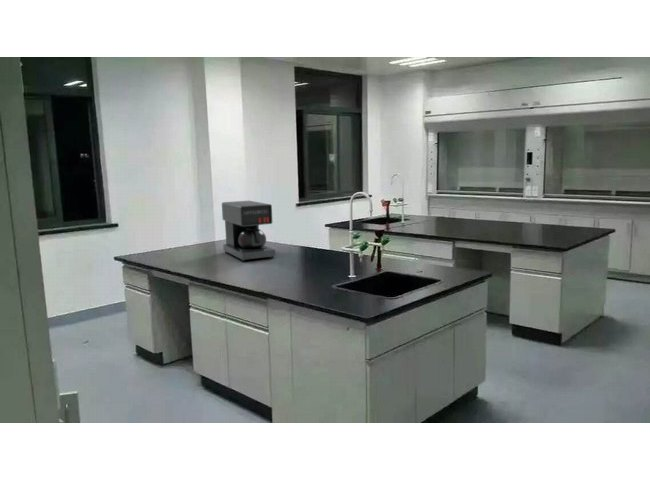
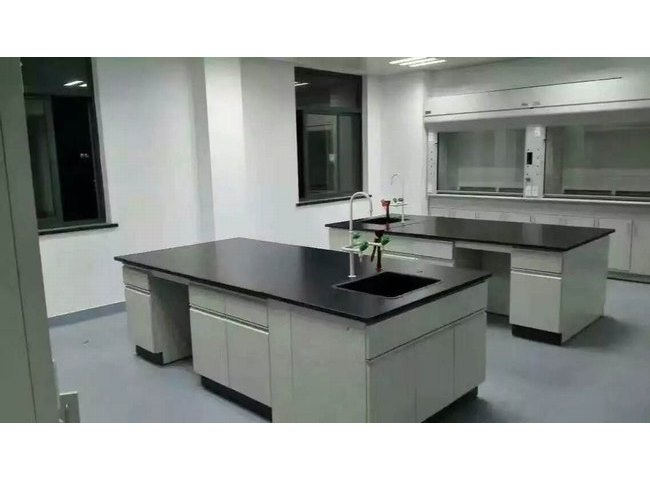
- coffee maker [221,200,277,262]
